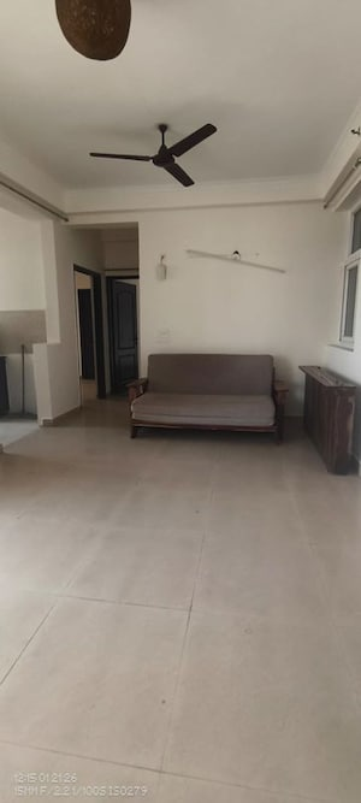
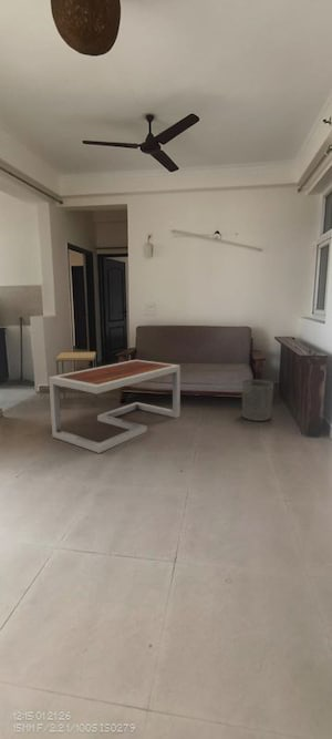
+ coffee table [48,359,181,454]
+ waste bin [241,378,274,422]
+ side table [54,351,98,409]
